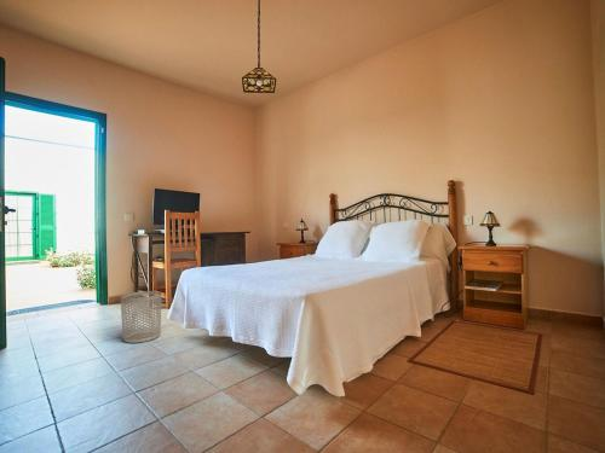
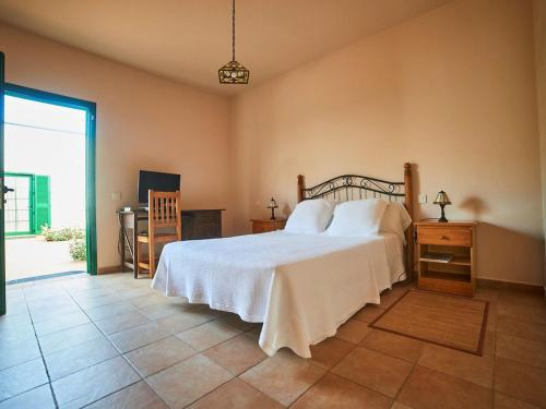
- waste bin [120,290,163,344]
